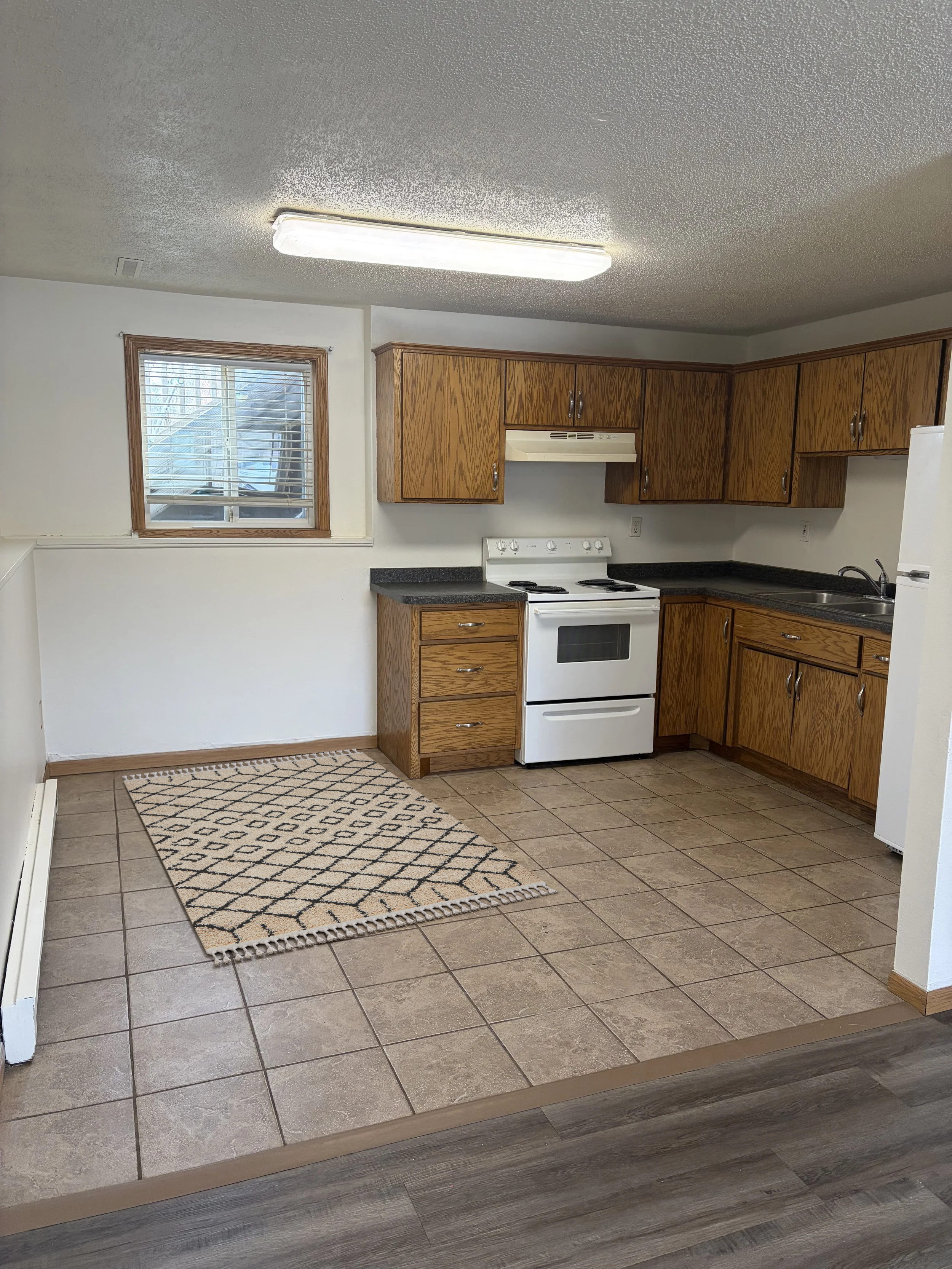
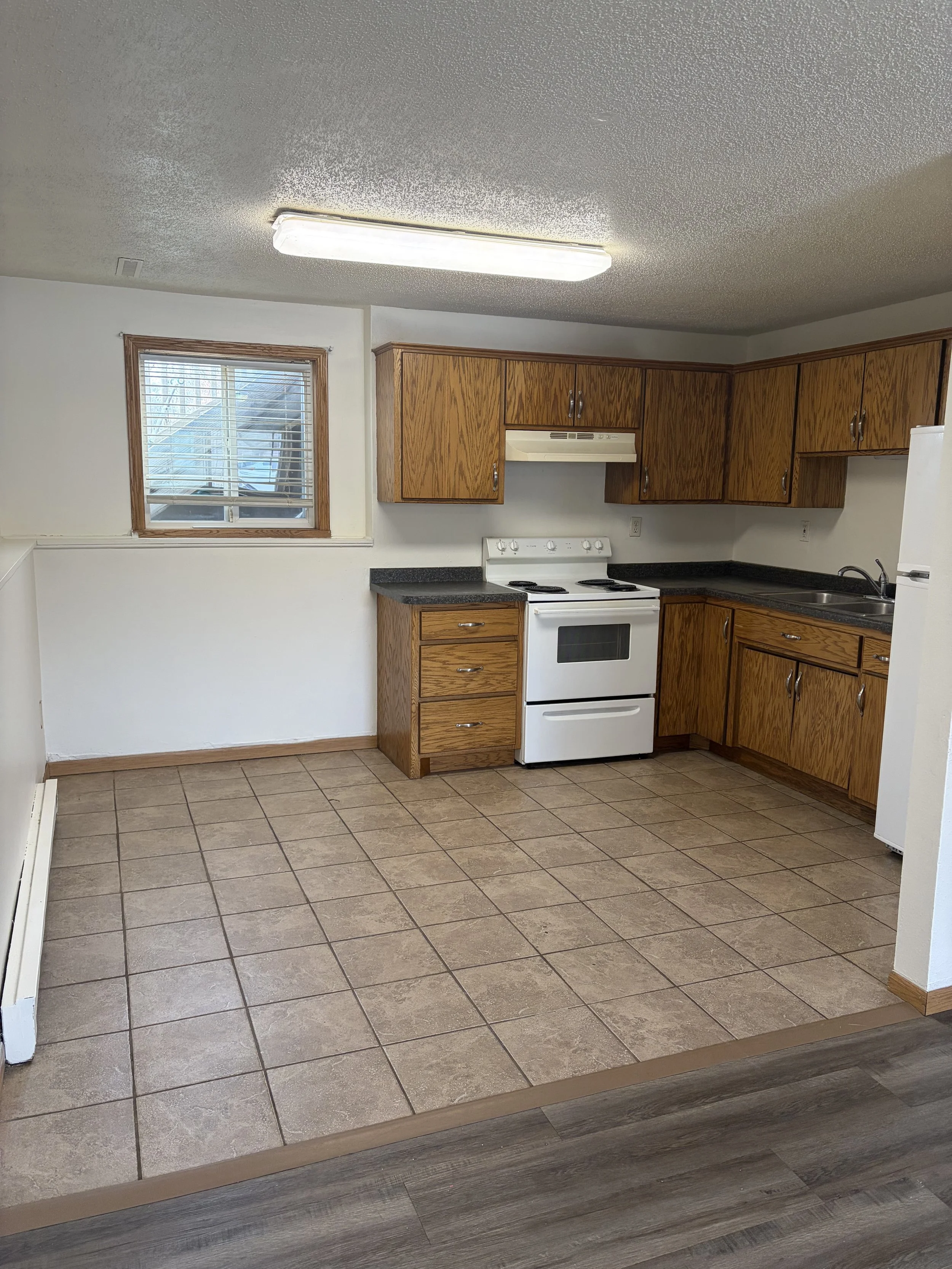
- rug [121,748,559,966]
